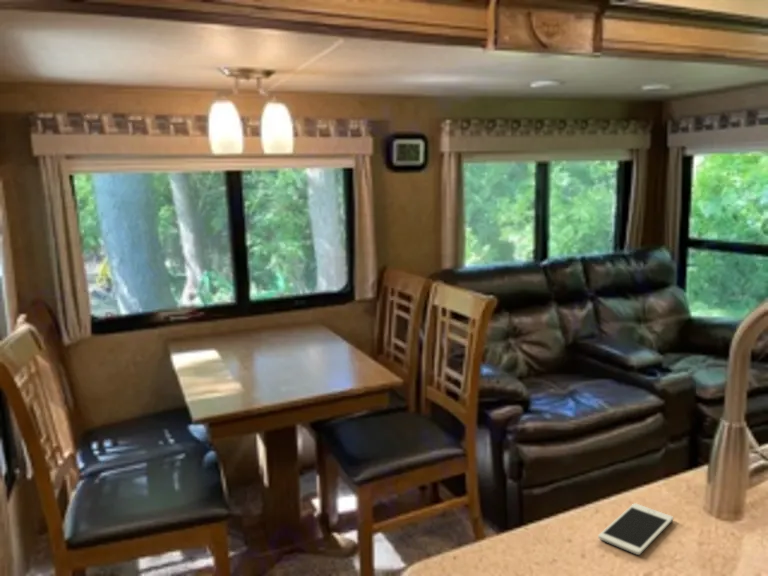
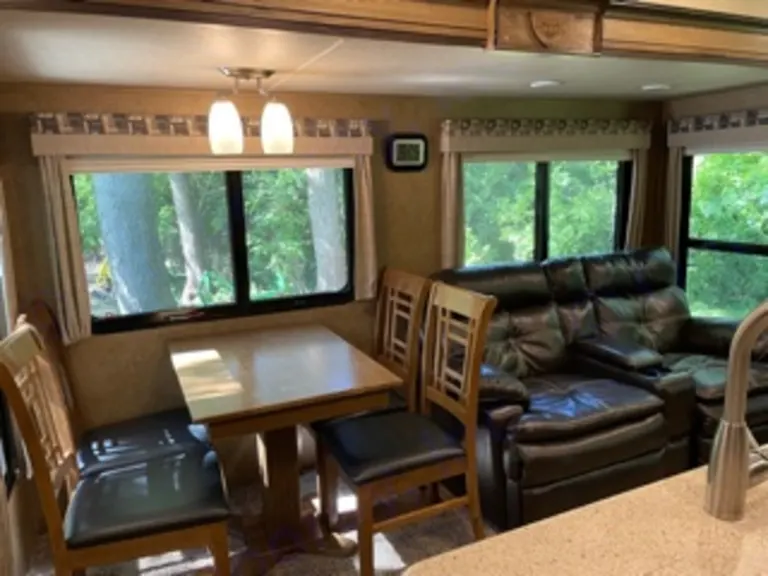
- cell phone [597,502,674,556]
